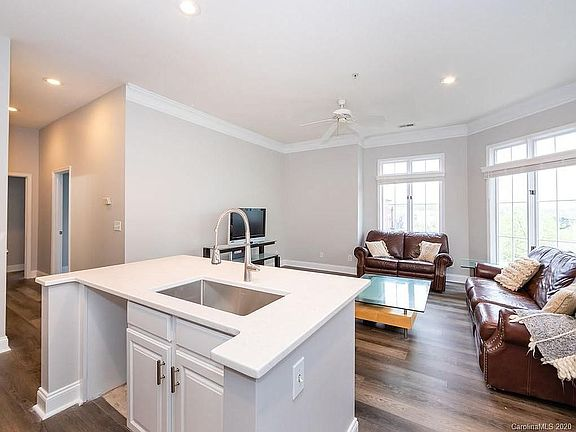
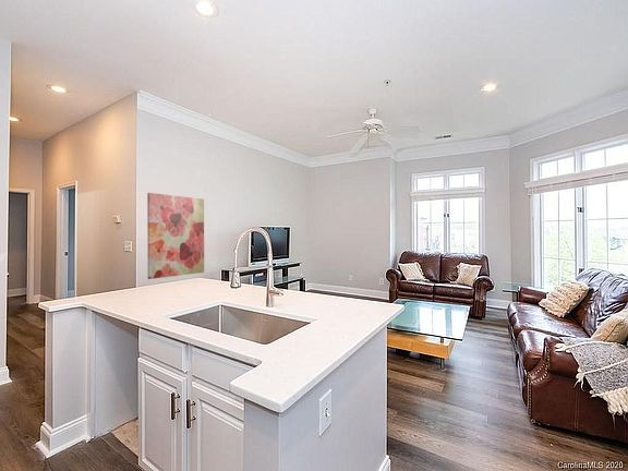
+ wall art [146,192,205,280]
